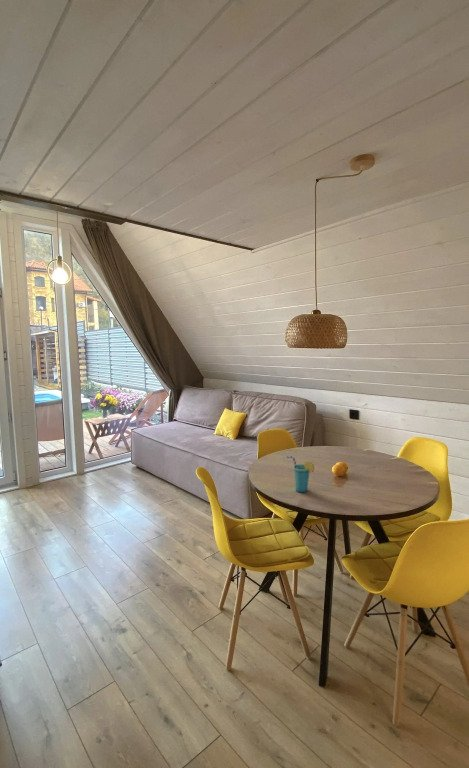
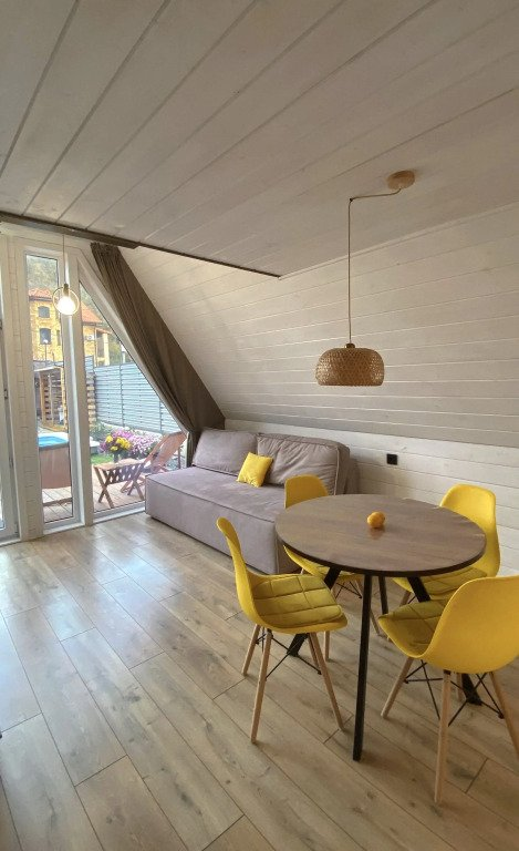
- cup [285,455,315,493]
